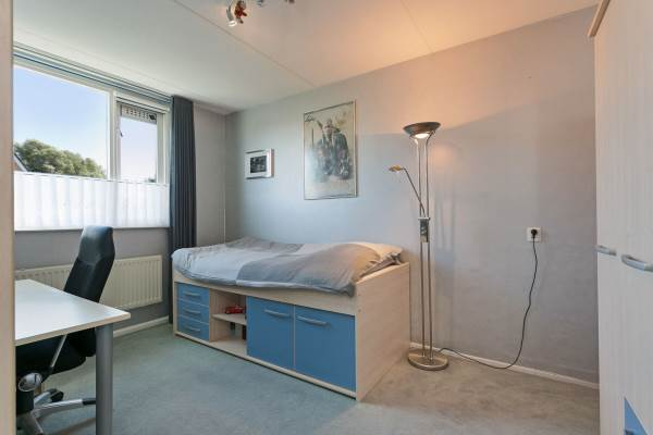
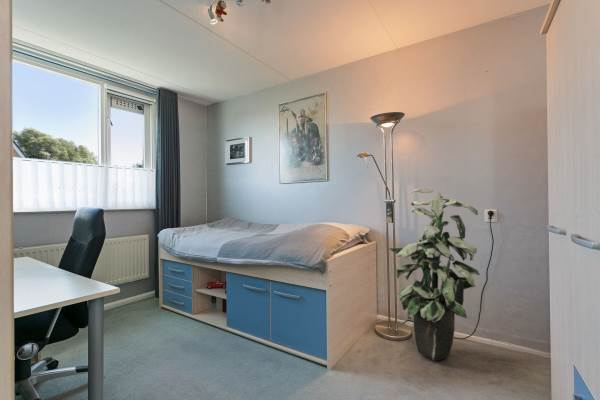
+ indoor plant [388,187,481,362]
